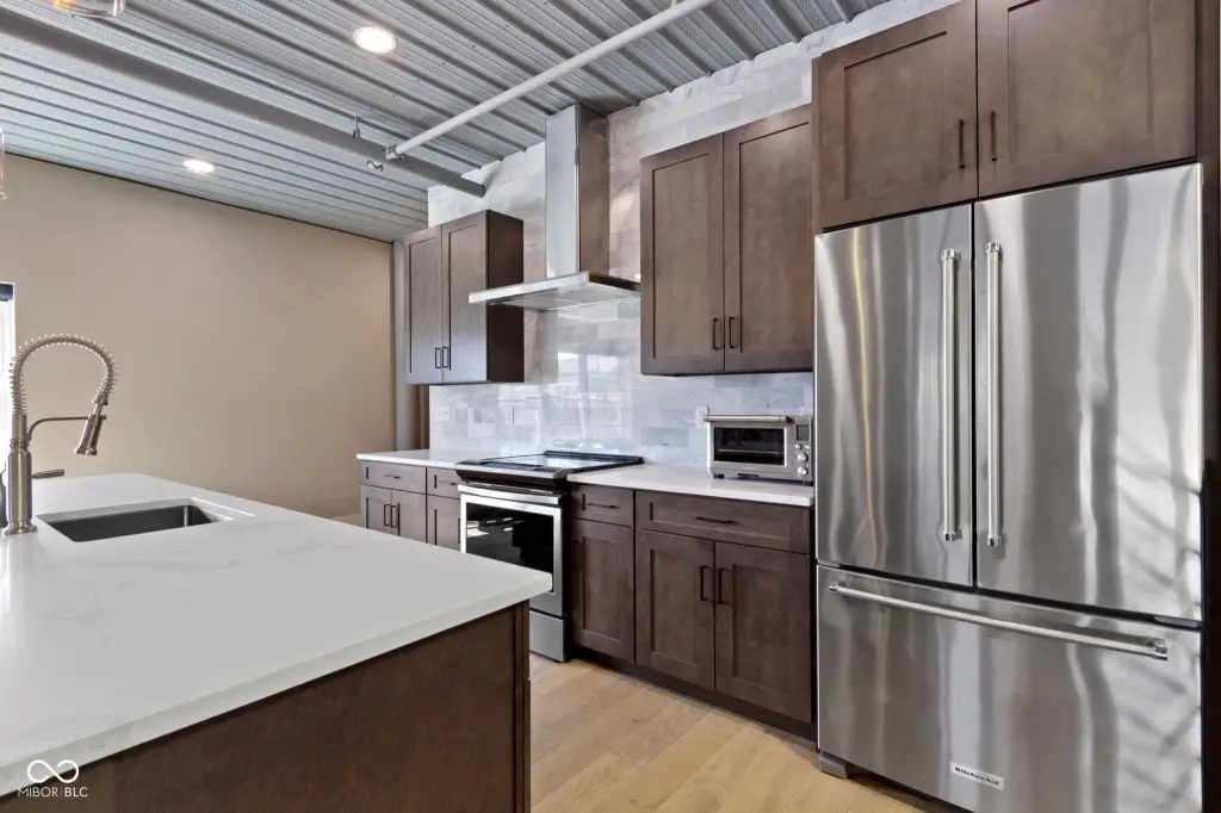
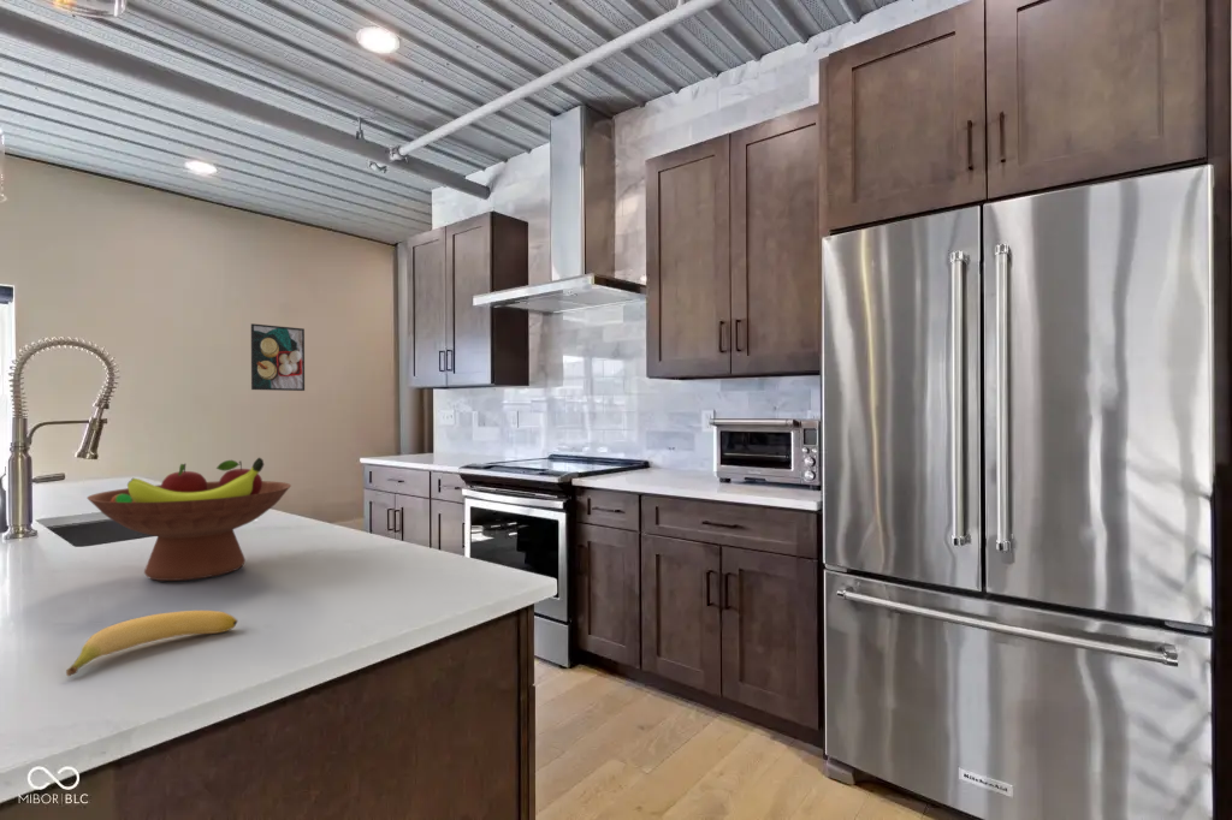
+ fruit bowl [85,457,292,582]
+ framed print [250,322,306,392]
+ banana [65,610,238,677]
